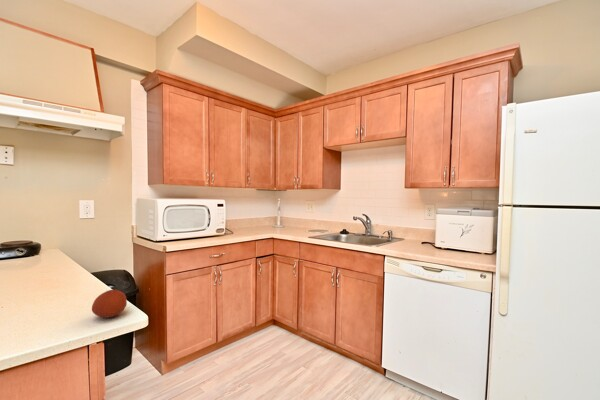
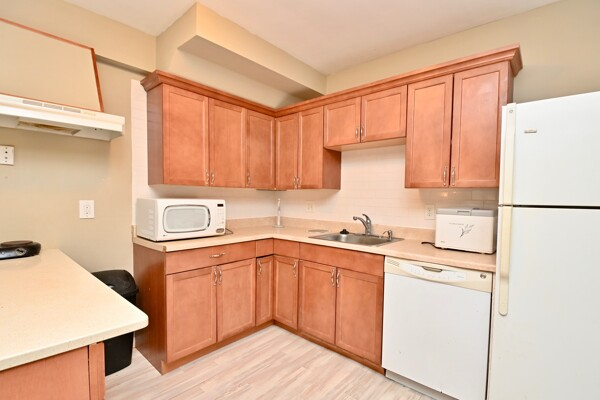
- fruit [91,289,128,319]
